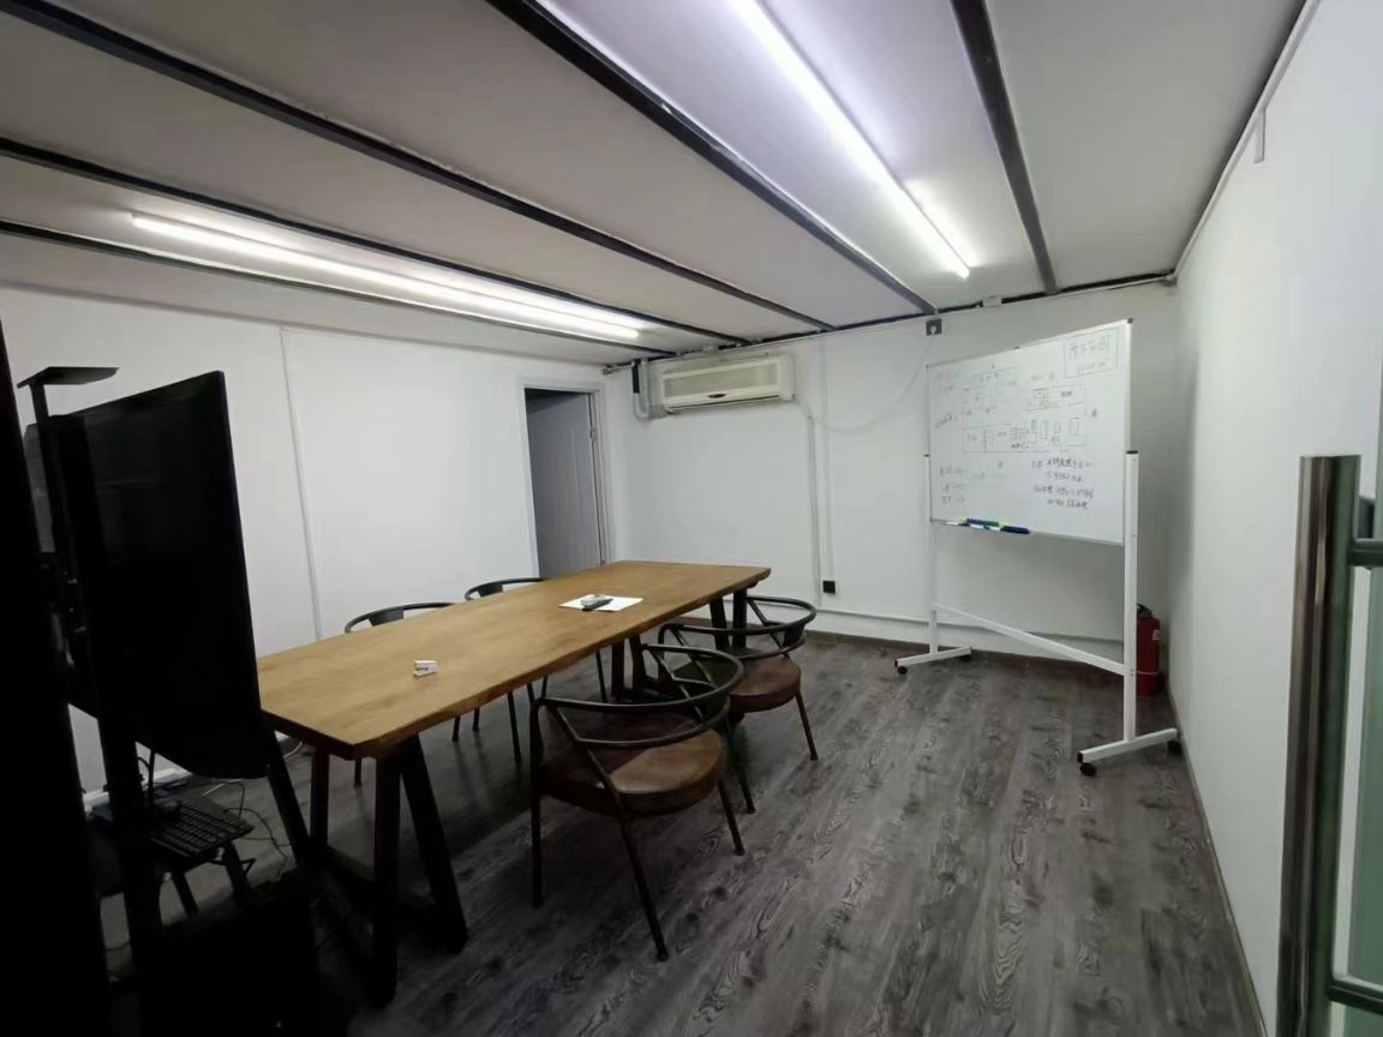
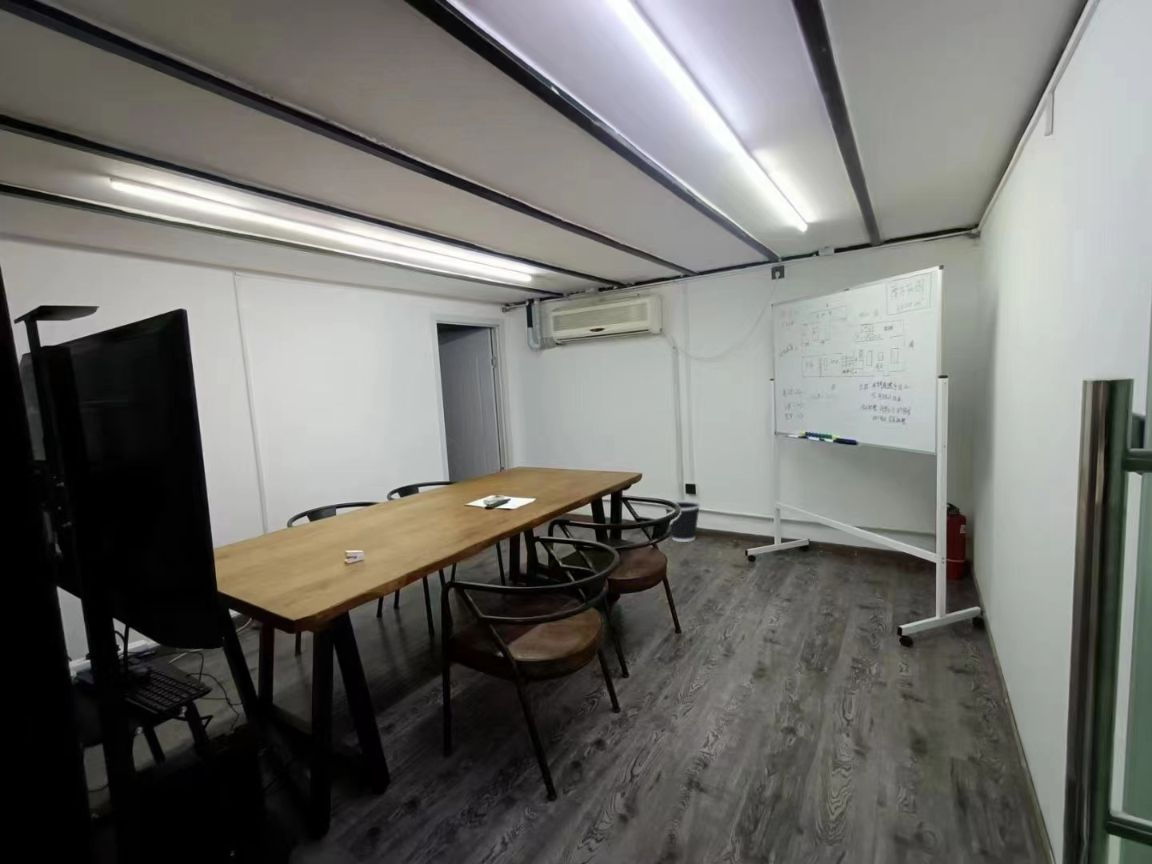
+ wastebasket [664,499,701,543]
